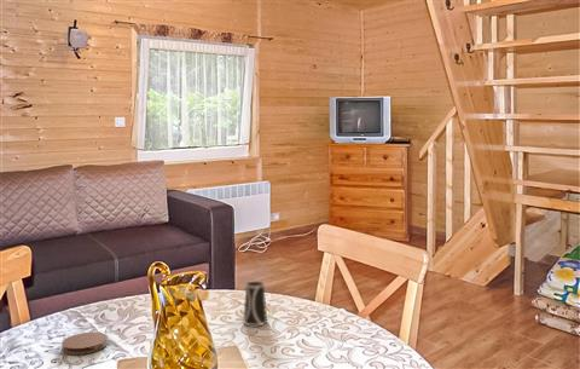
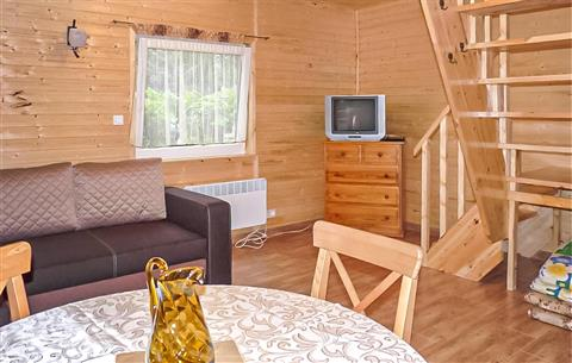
- cup [243,281,268,327]
- coaster [60,331,109,356]
